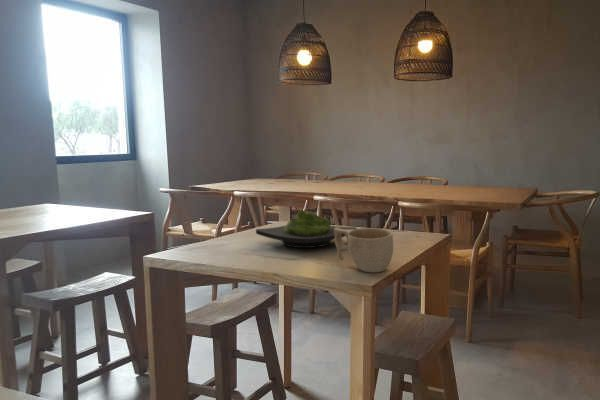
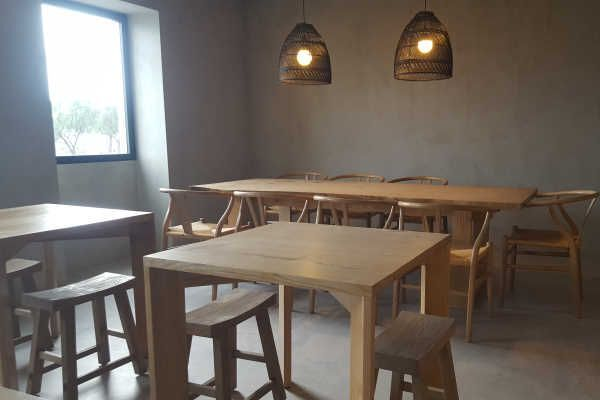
- cup [334,227,394,273]
- wasabi [255,208,358,249]
